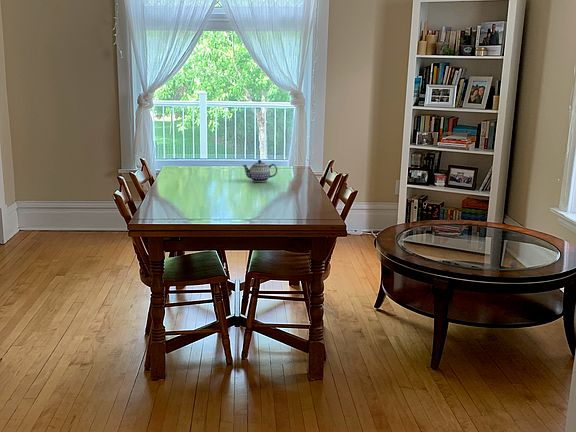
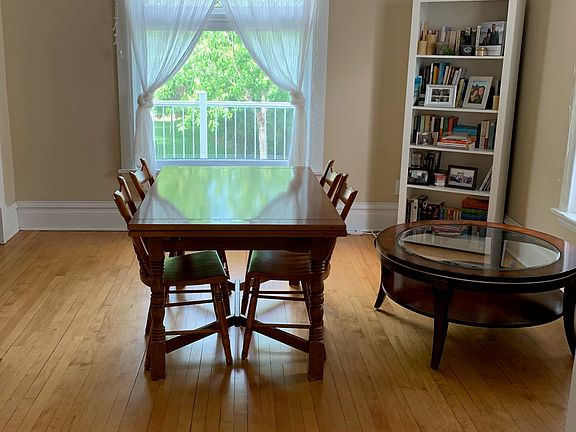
- teapot [241,159,278,183]
